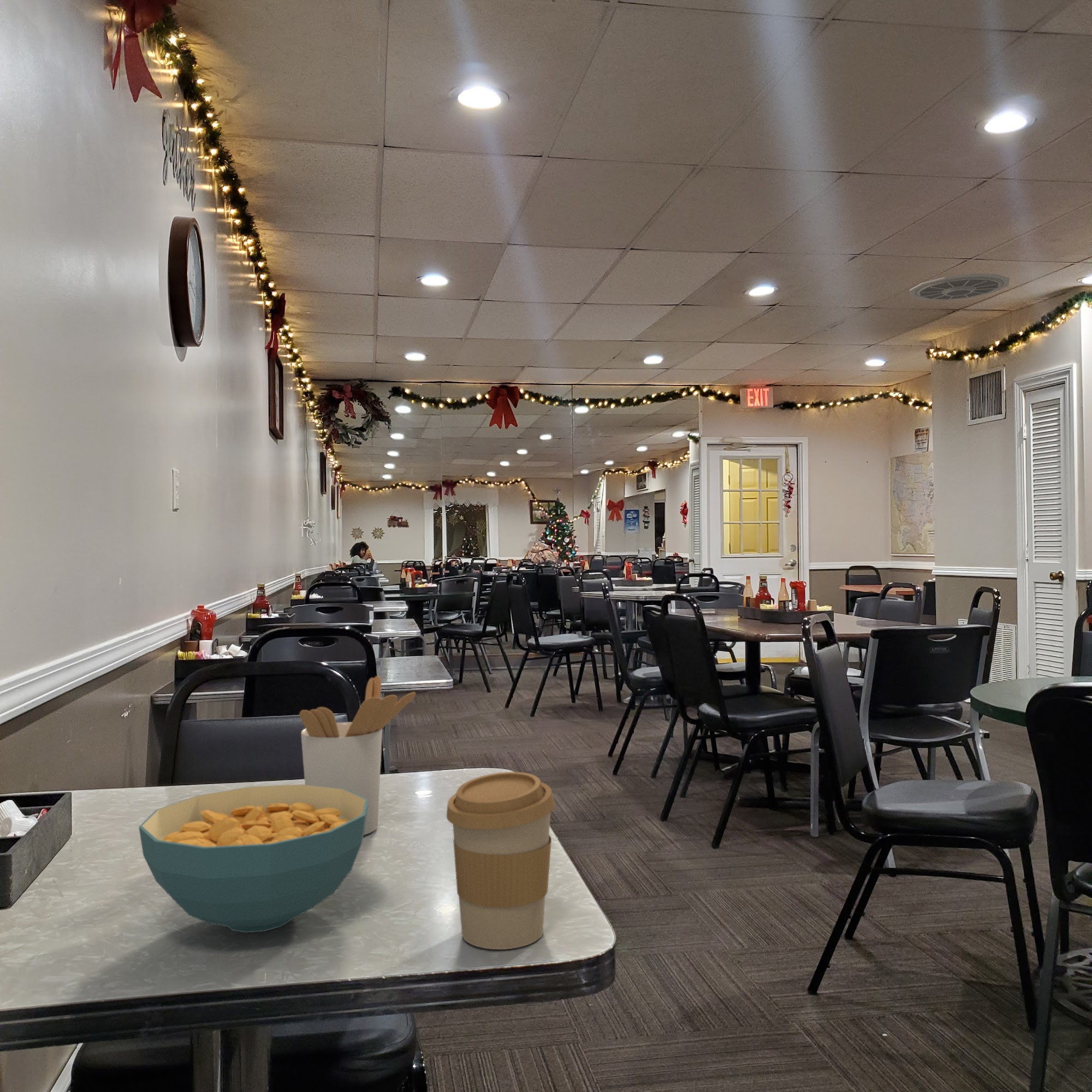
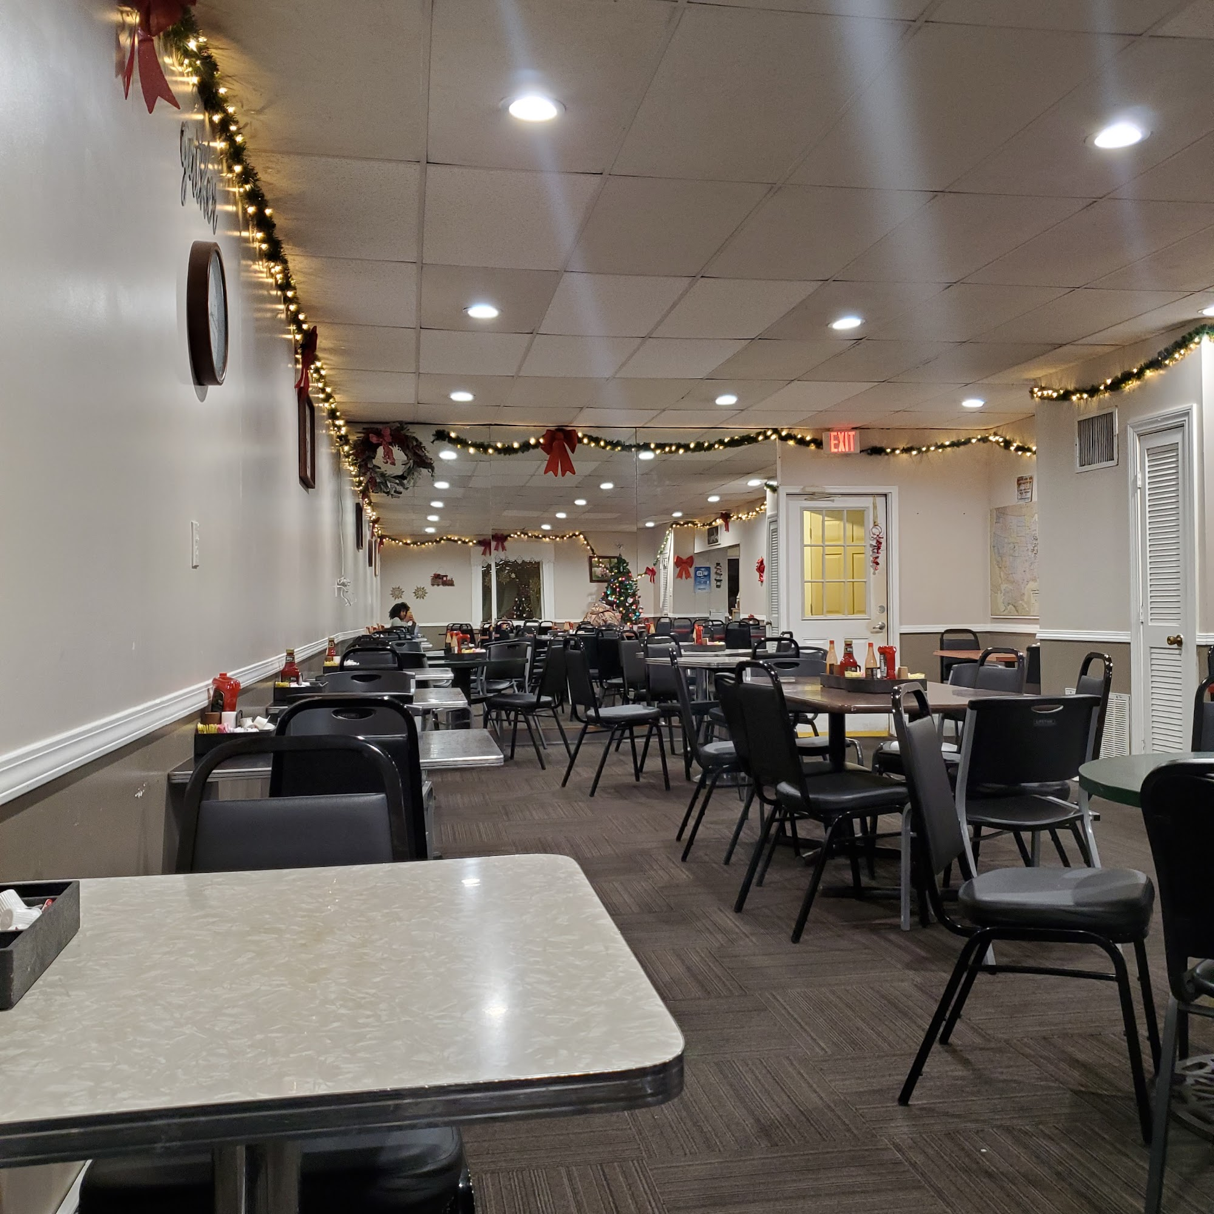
- ceiling vent [909,273,1010,301]
- coffee cup [446,771,556,950]
- cereal bowl [138,784,368,933]
- utensil holder [299,675,417,836]
